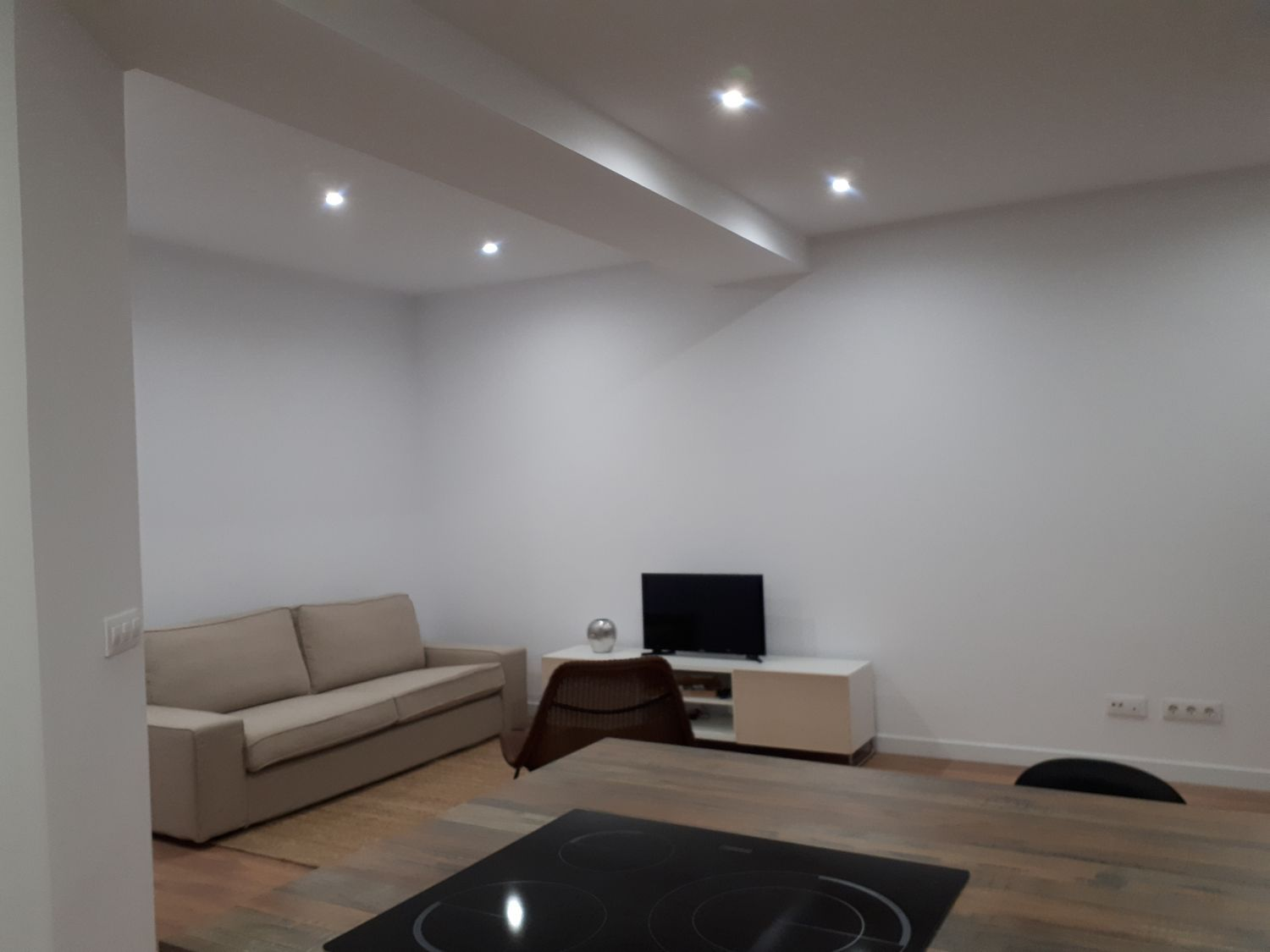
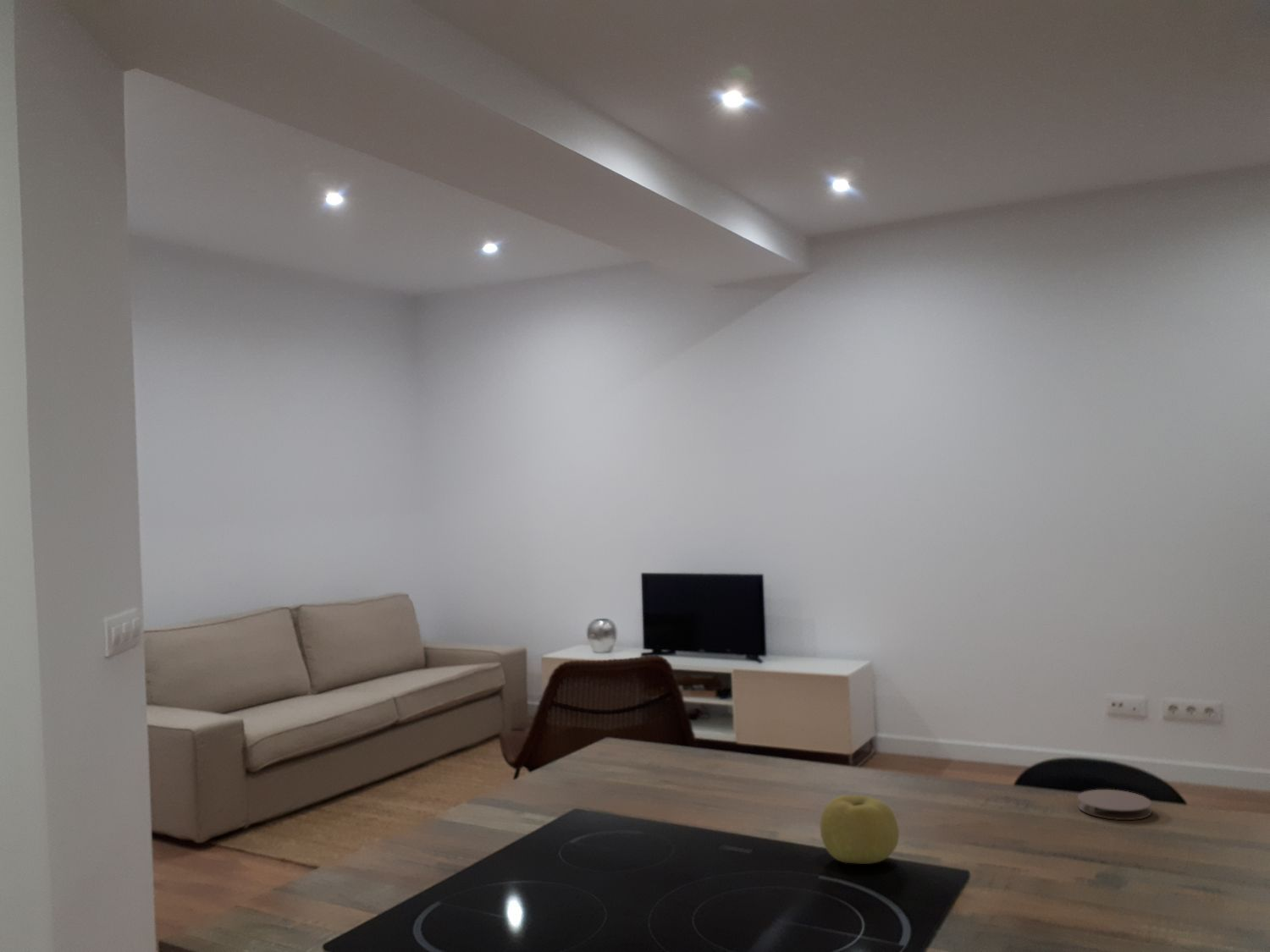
+ coaster [1077,789,1152,821]
+ fruit [819,795,900,865]
